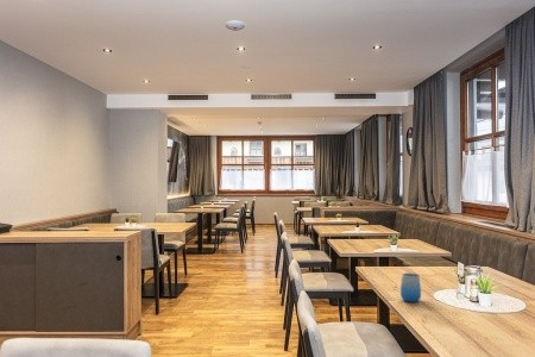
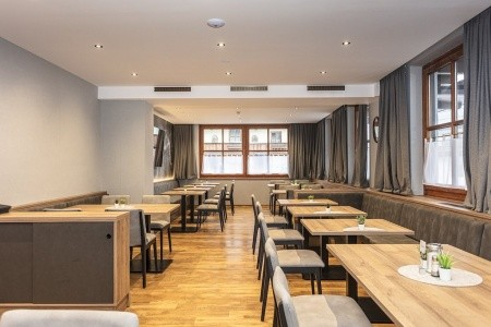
- cup [399,273,422,303]
